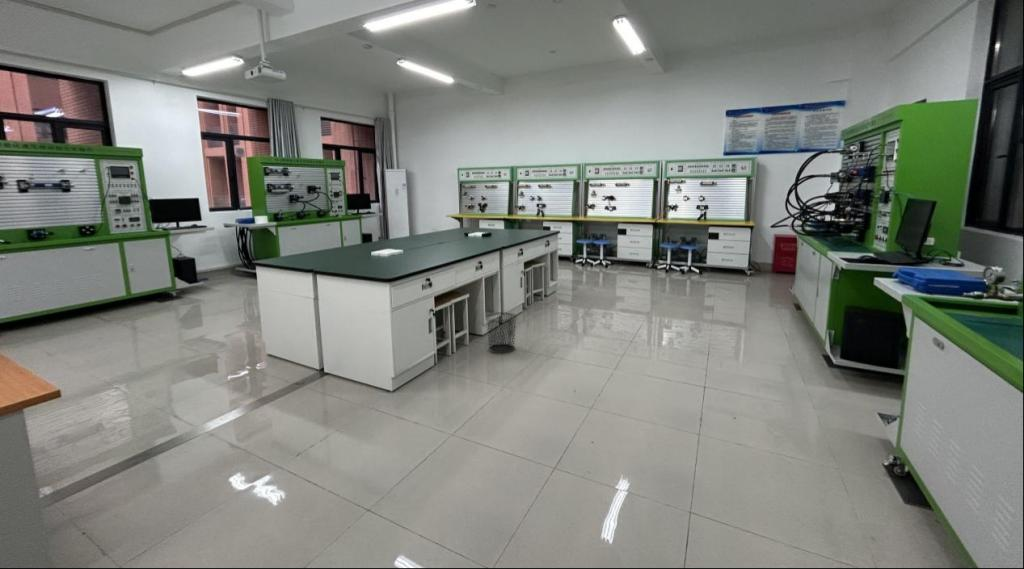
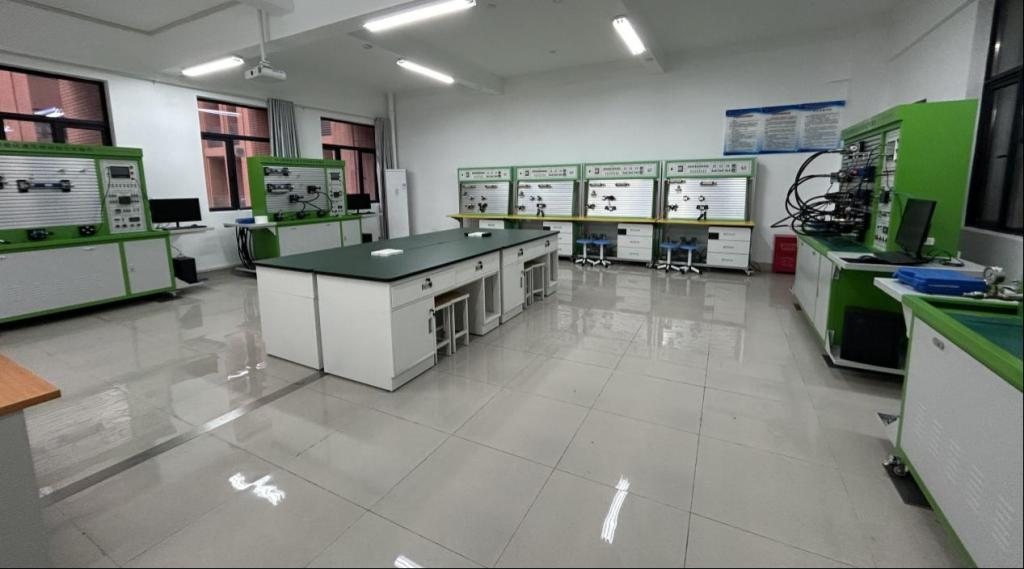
- waste bin [484,311,518,354]
